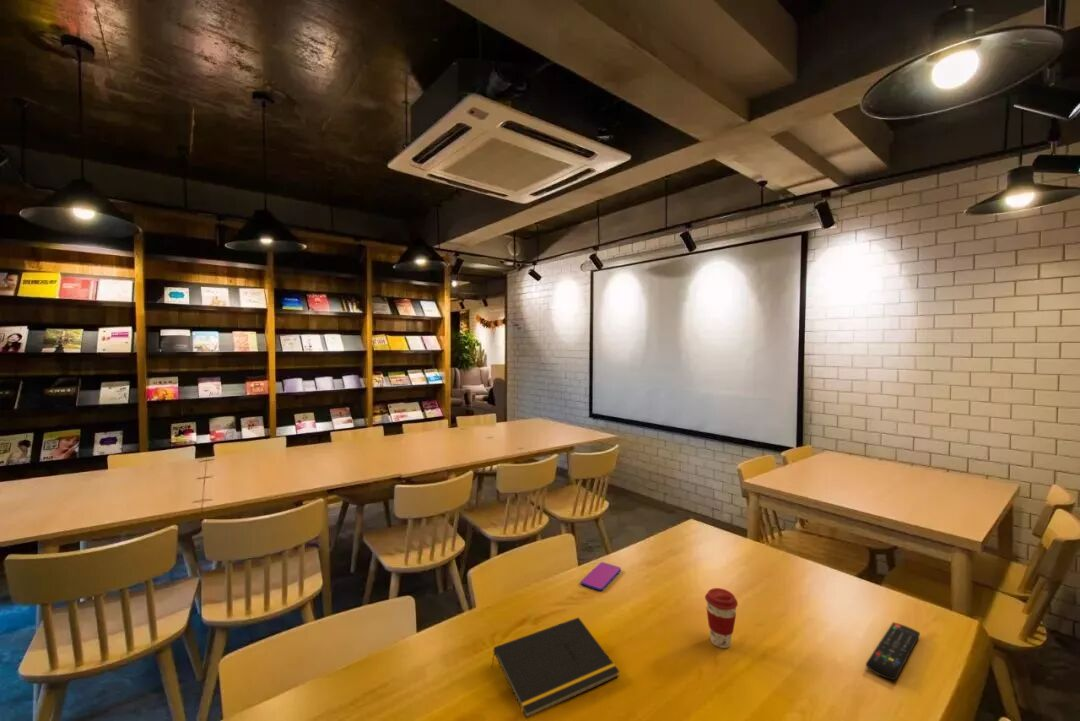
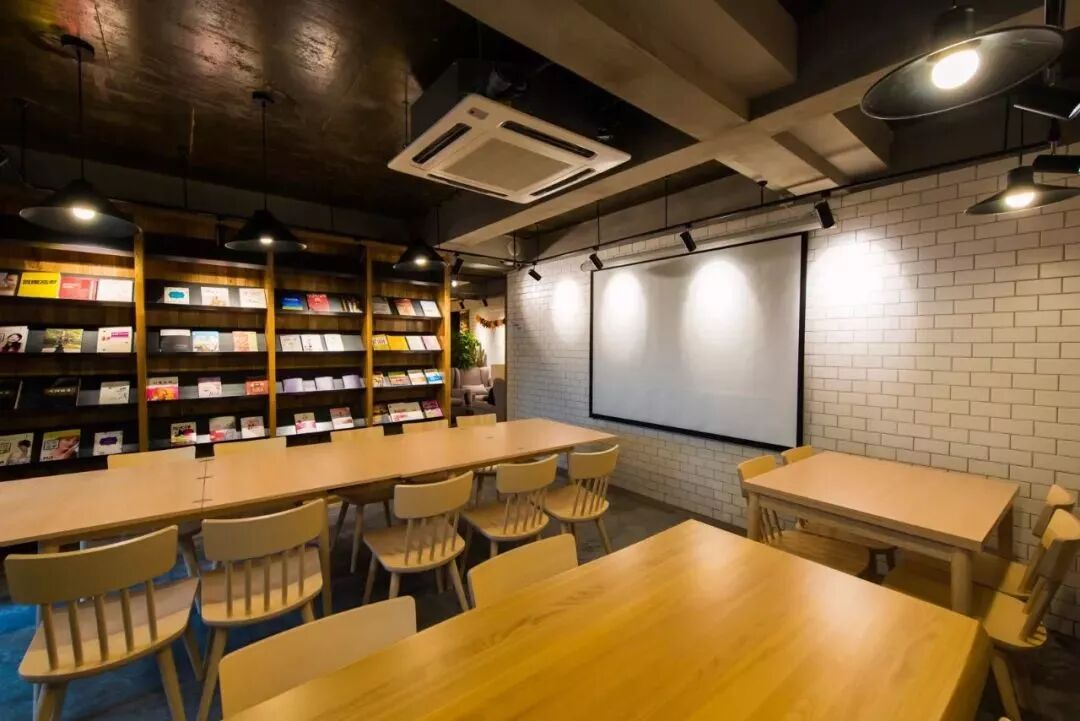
- notepad [490,616,621,720]
- smartphone [580,561,622,592]
- remote control [865,621,921,681]
- coffee cup [704,587,739,649]
